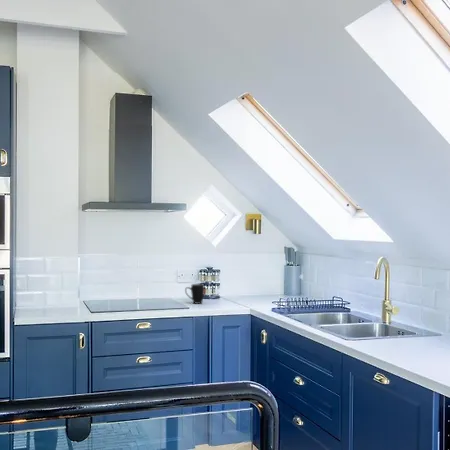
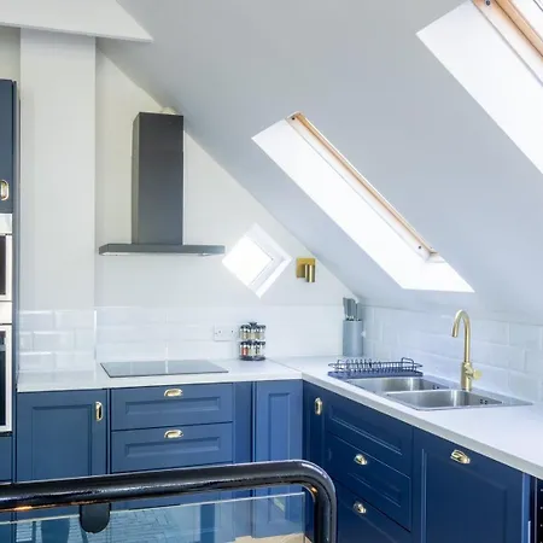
- mug [184,283,205,305]
